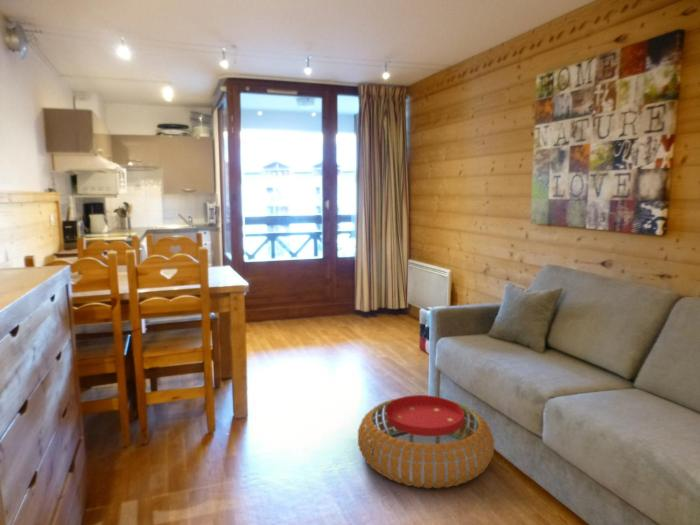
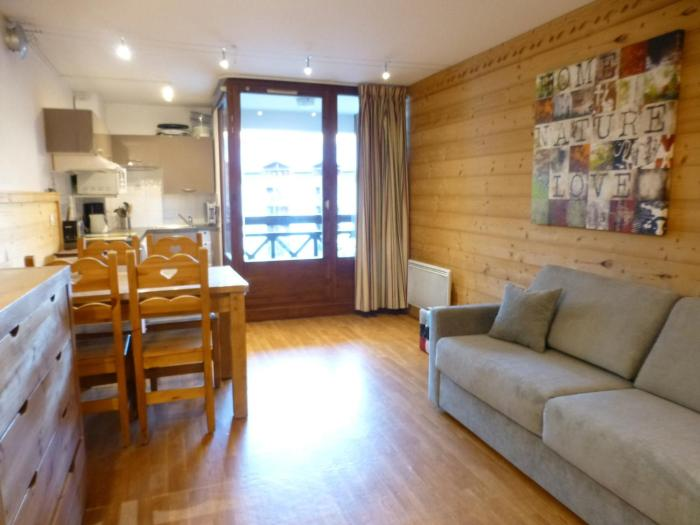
- pouf [357,394,495,489]
